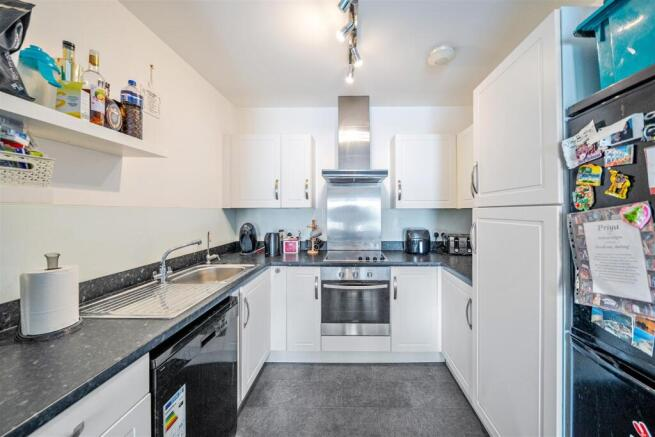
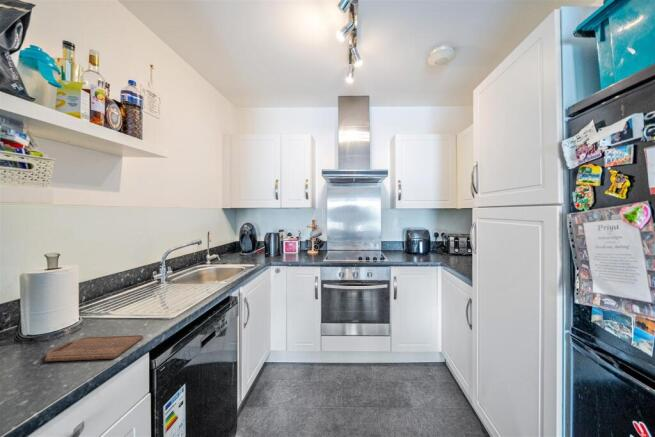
+ cutting board [44,334,144,362]
